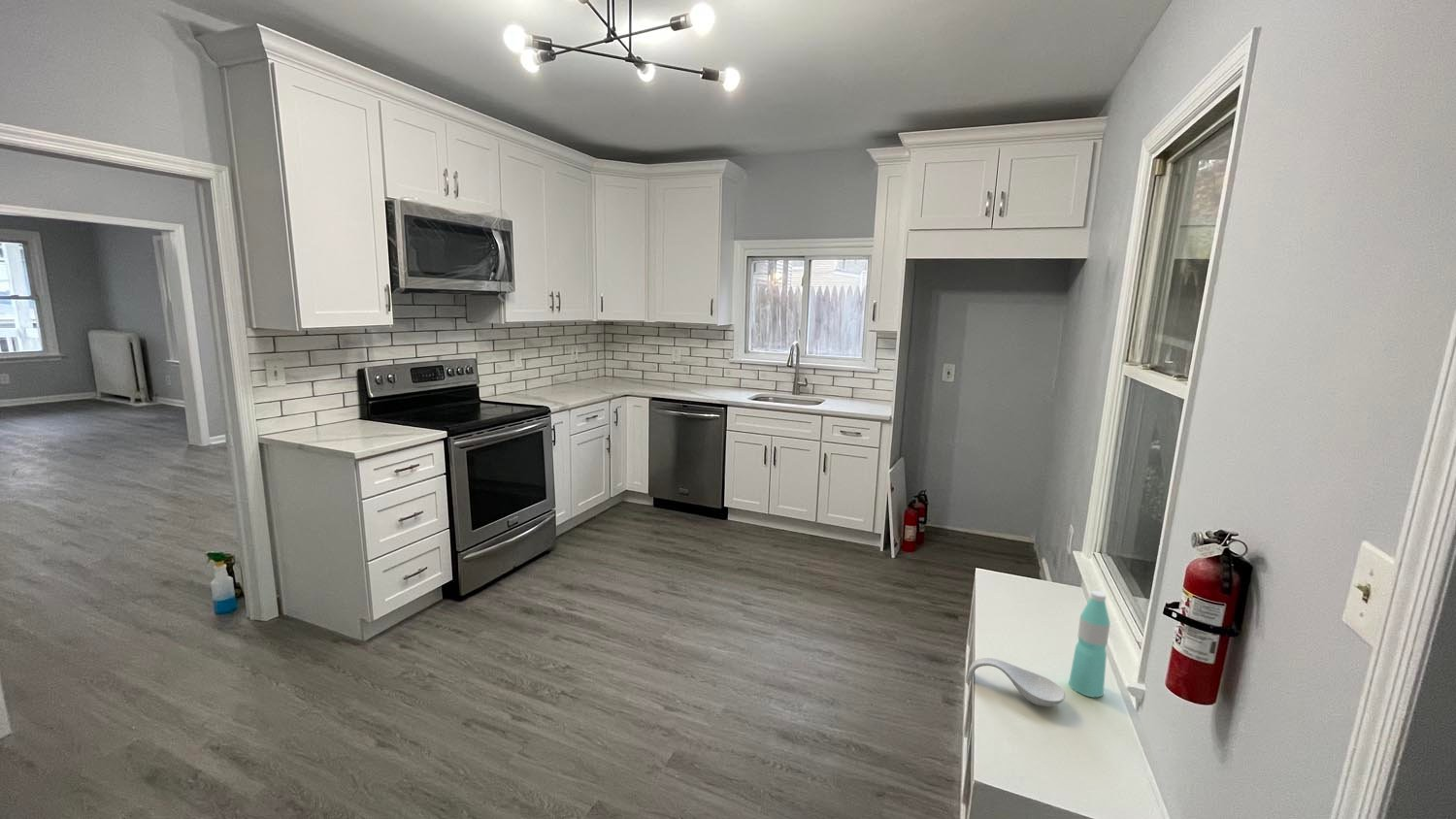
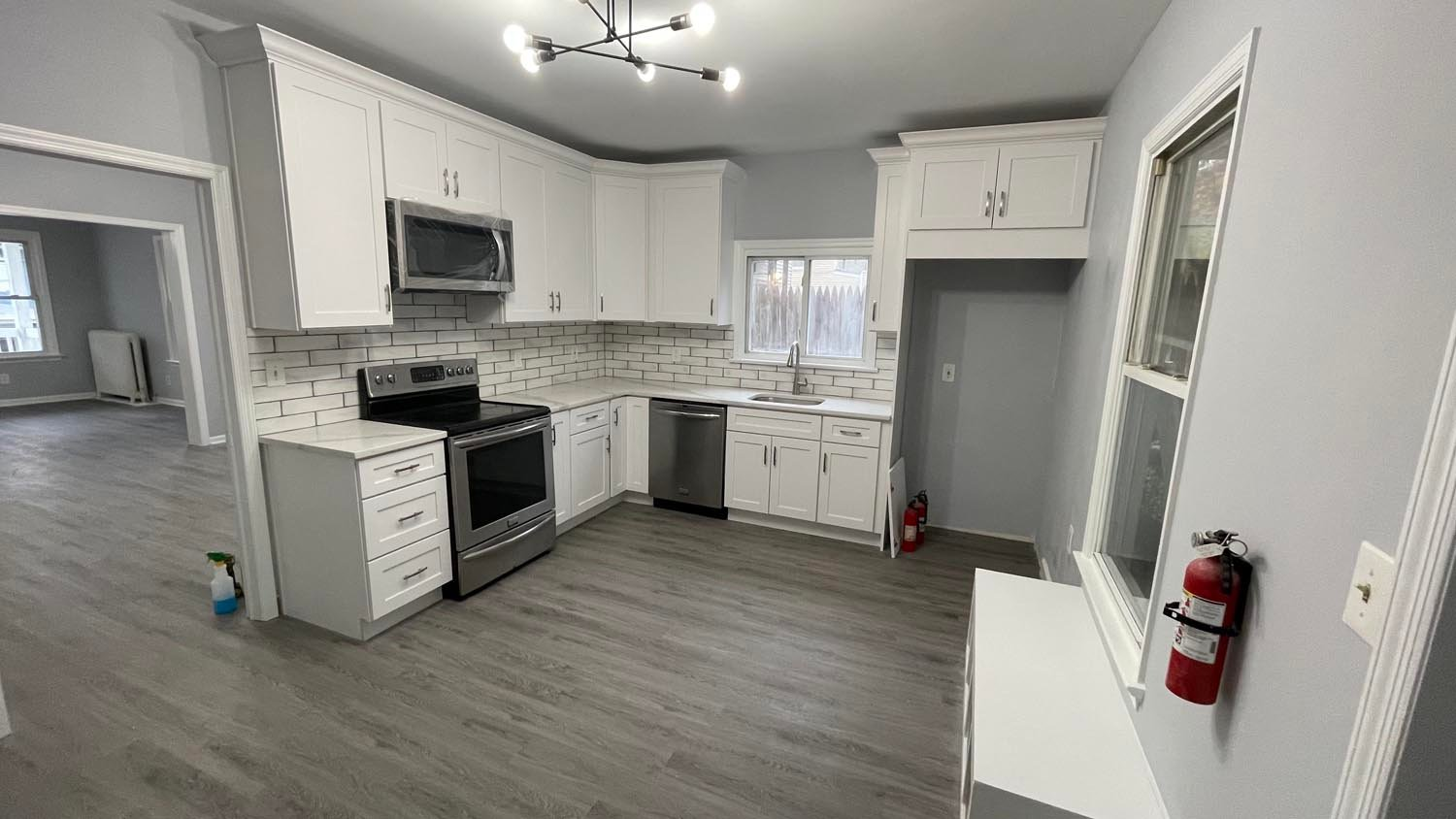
- spoon rest [966,657,1066,707]
- water bottle [1068,590,1111,698]
